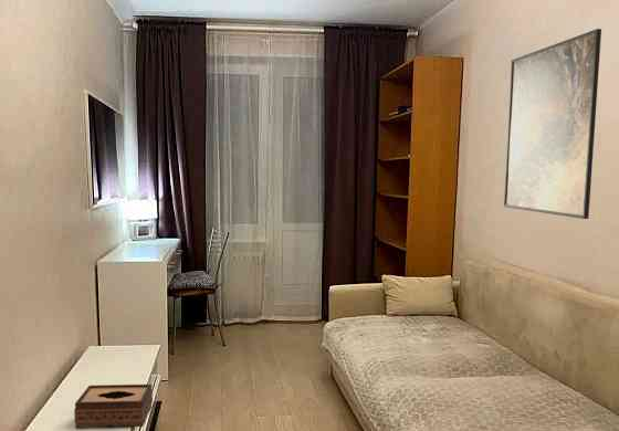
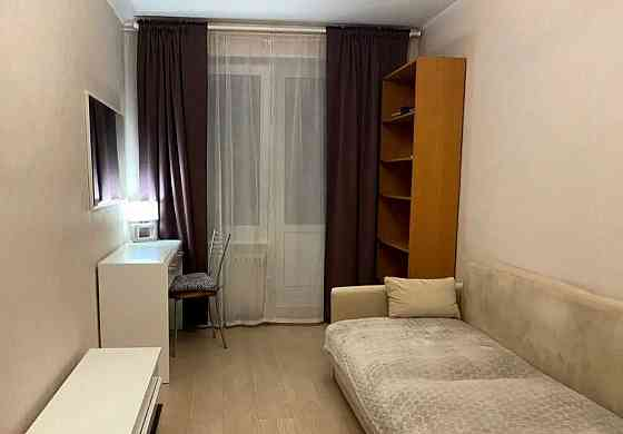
- tissue box [73,383,154,430]
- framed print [503,28,602,220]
